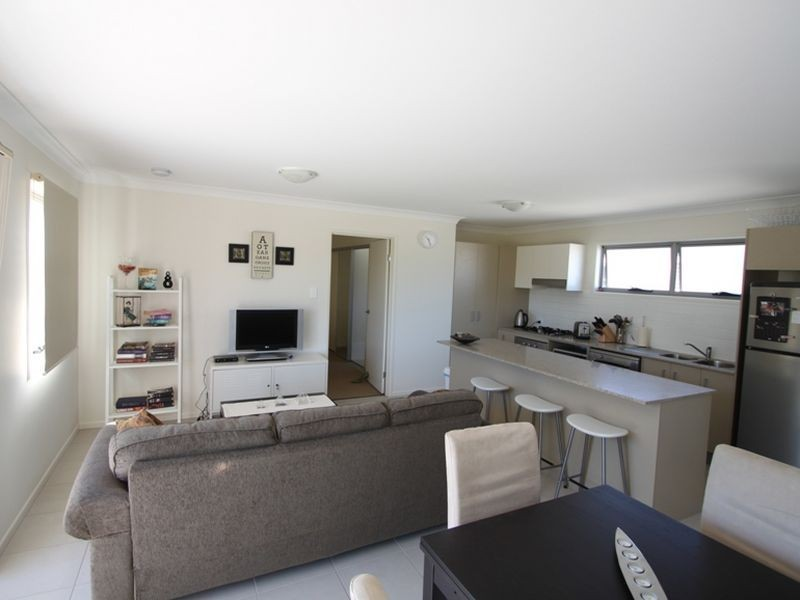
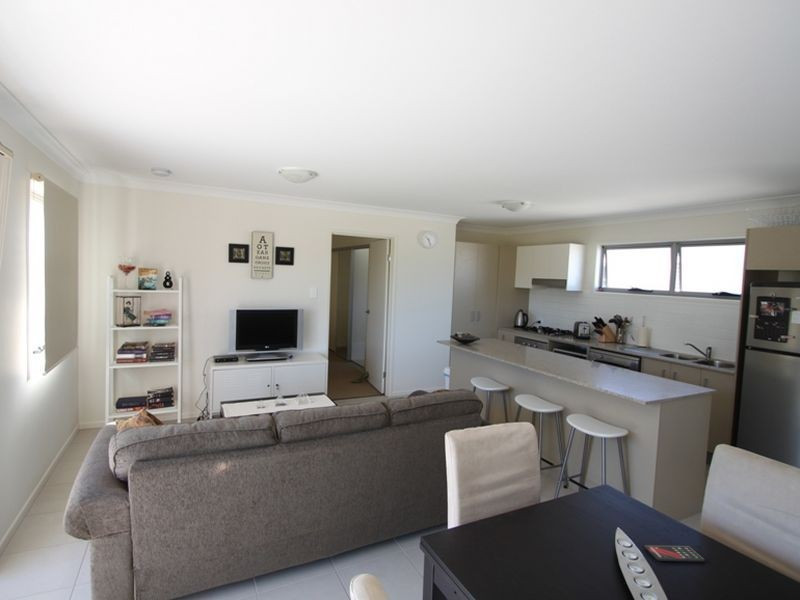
+ smartphone [643,544,705,563]
